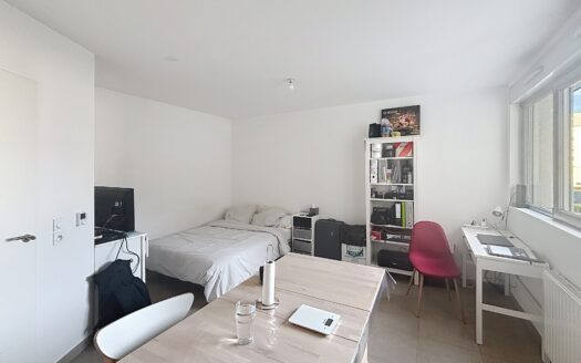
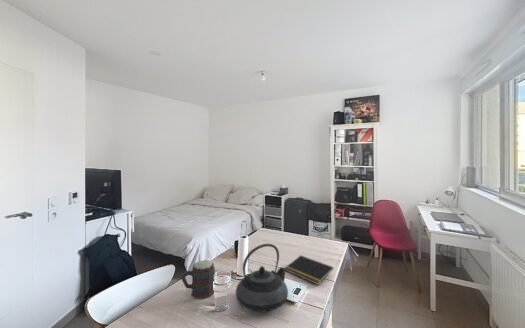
+ teapot [235,243,289,313]
+ notepad [284,254,335,286]
+ mug [180,259,216,300]
